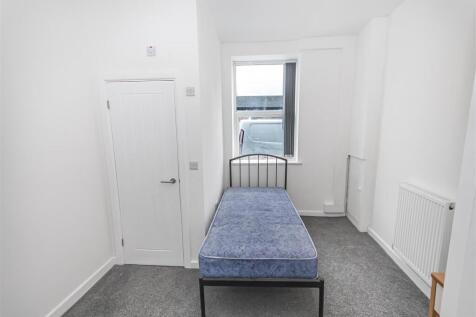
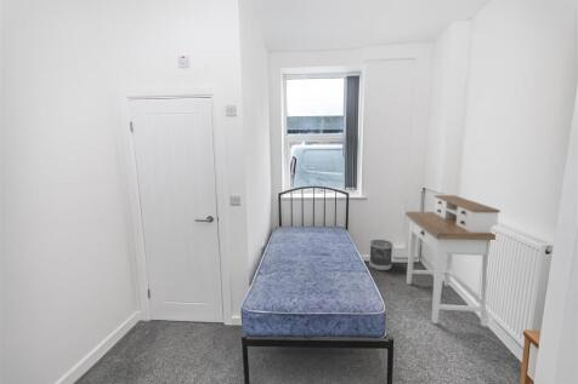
+ desk [404,194,501,328]
+ wastebasket [368,239,393,271]
